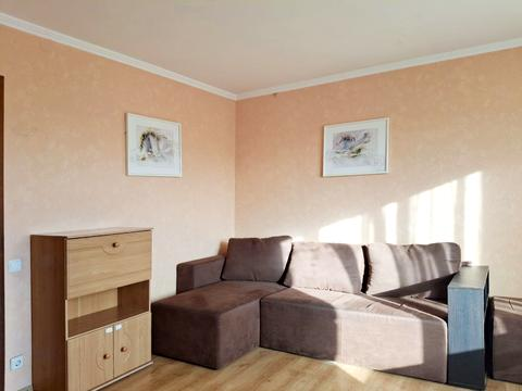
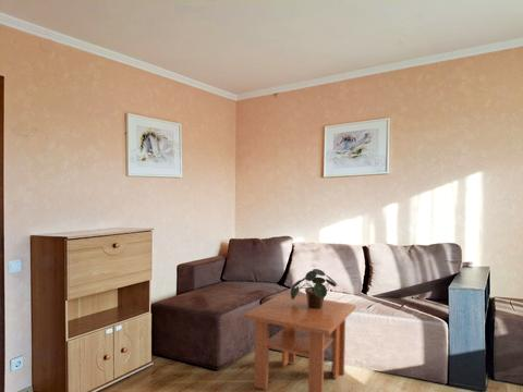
+ coffee table [242,292,357,392]
+ potted plant [290,268,339,309]
